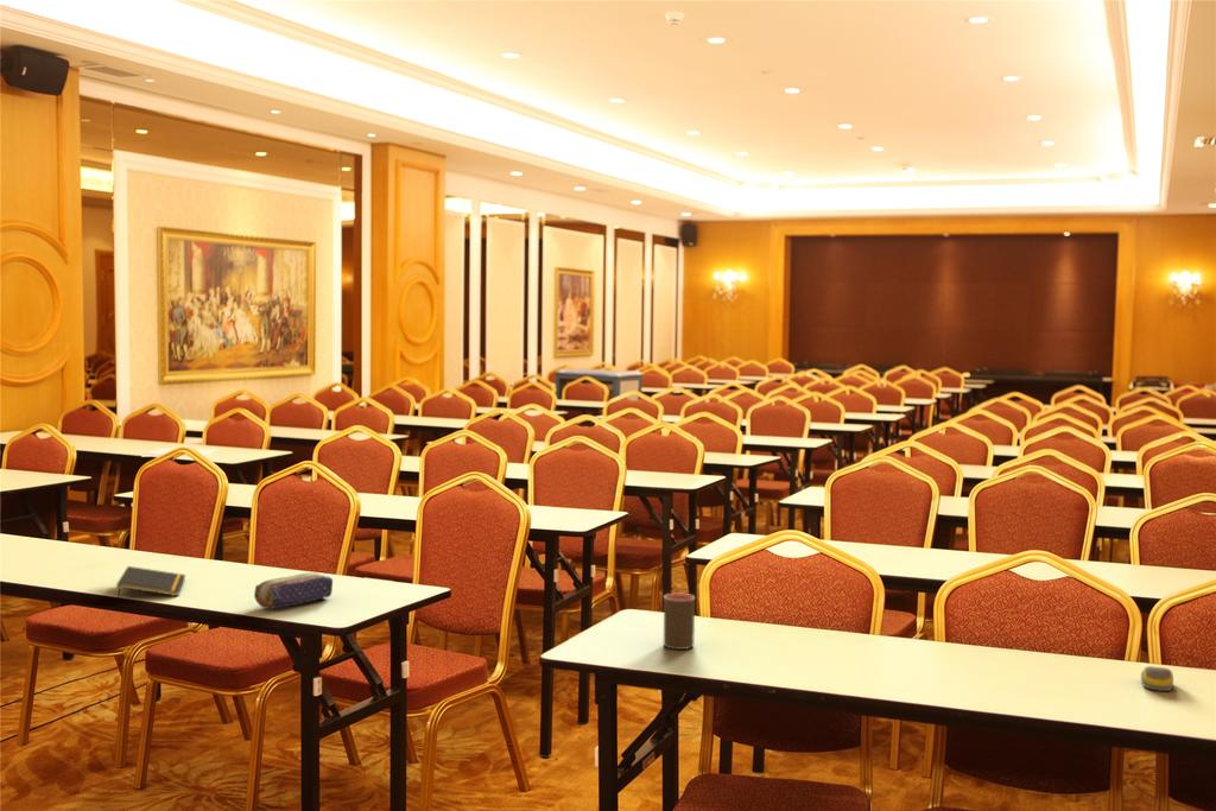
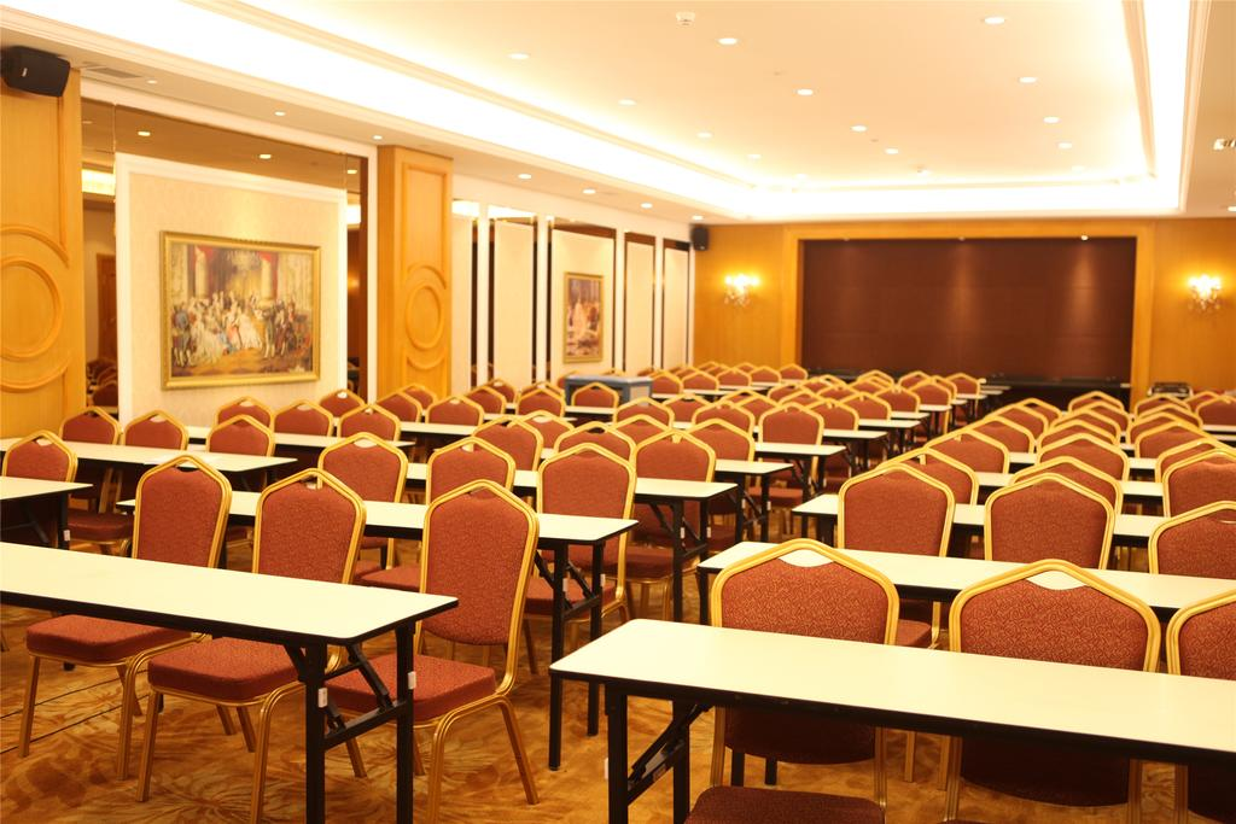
- computer mouse [1140,665,1174,692]
- pencil case [253,571,334,610]
- cup [663,593,696,651]
- notepad [115,565,186,601]
